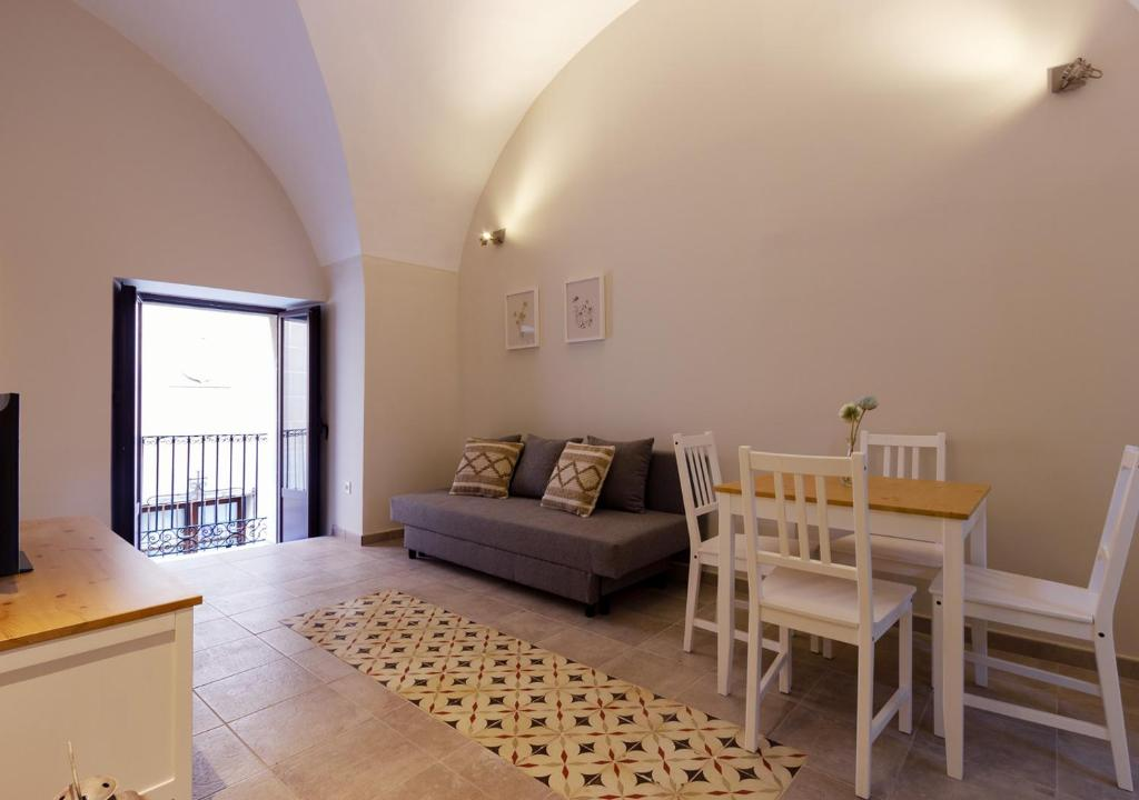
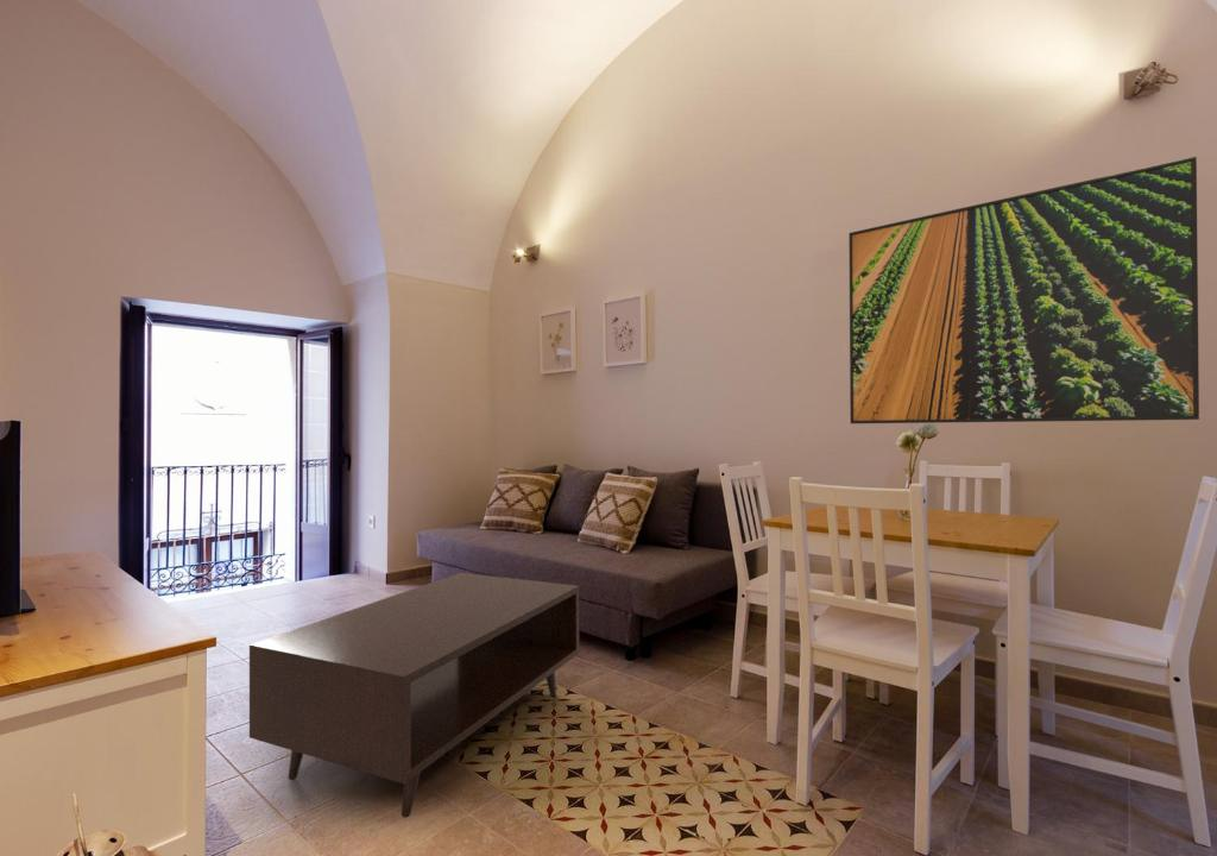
+ coffee table [248,572,580,819]
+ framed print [847,156,1200,424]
